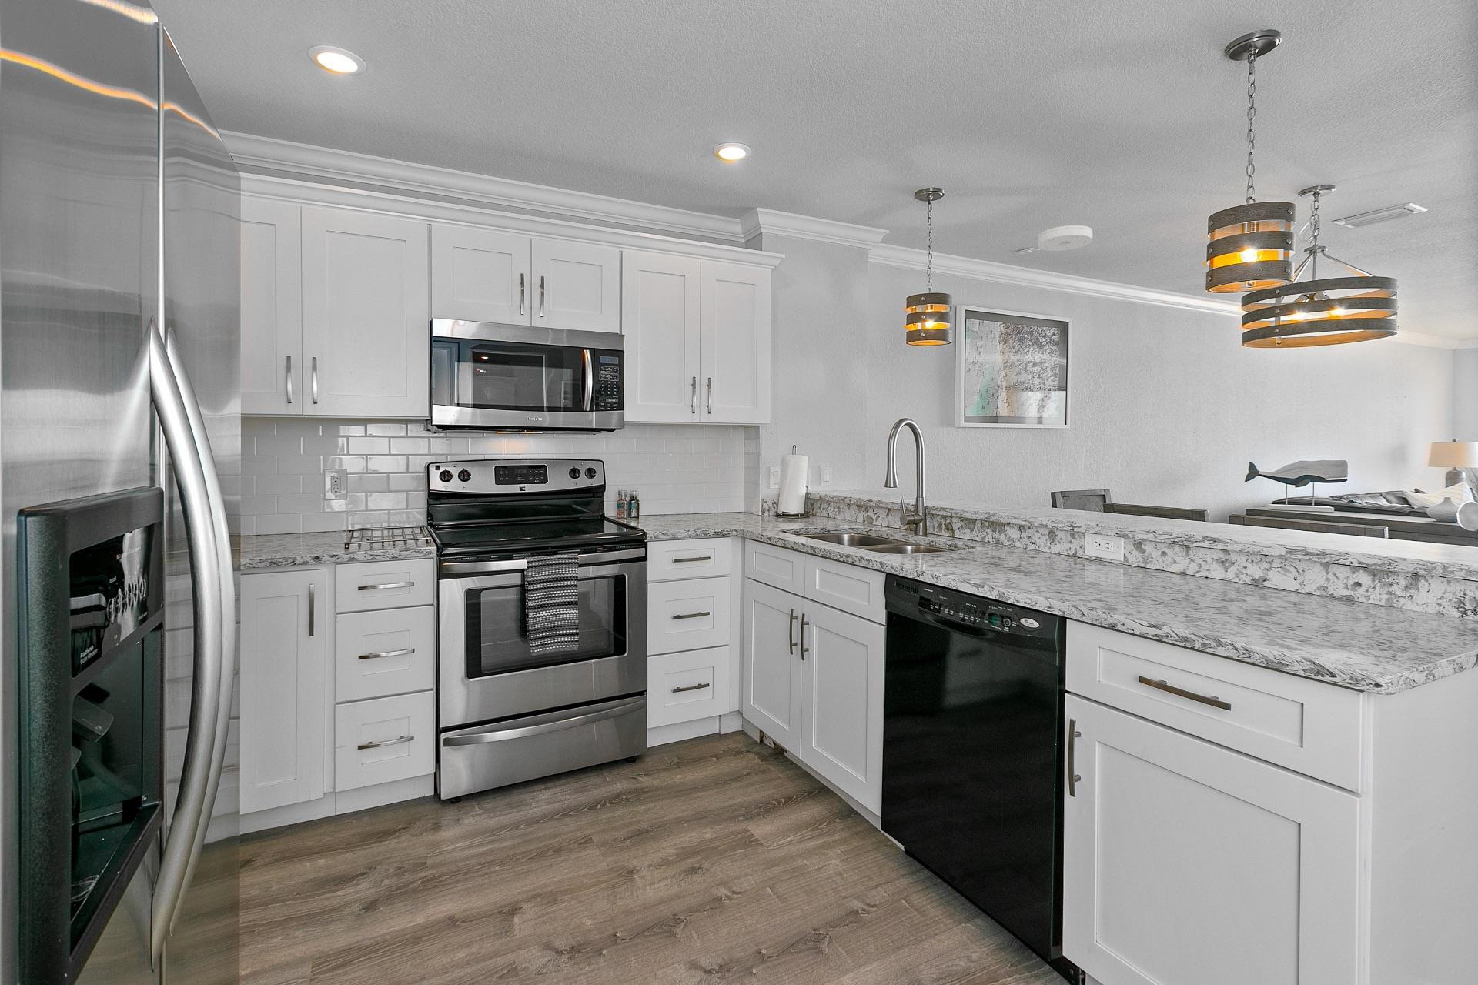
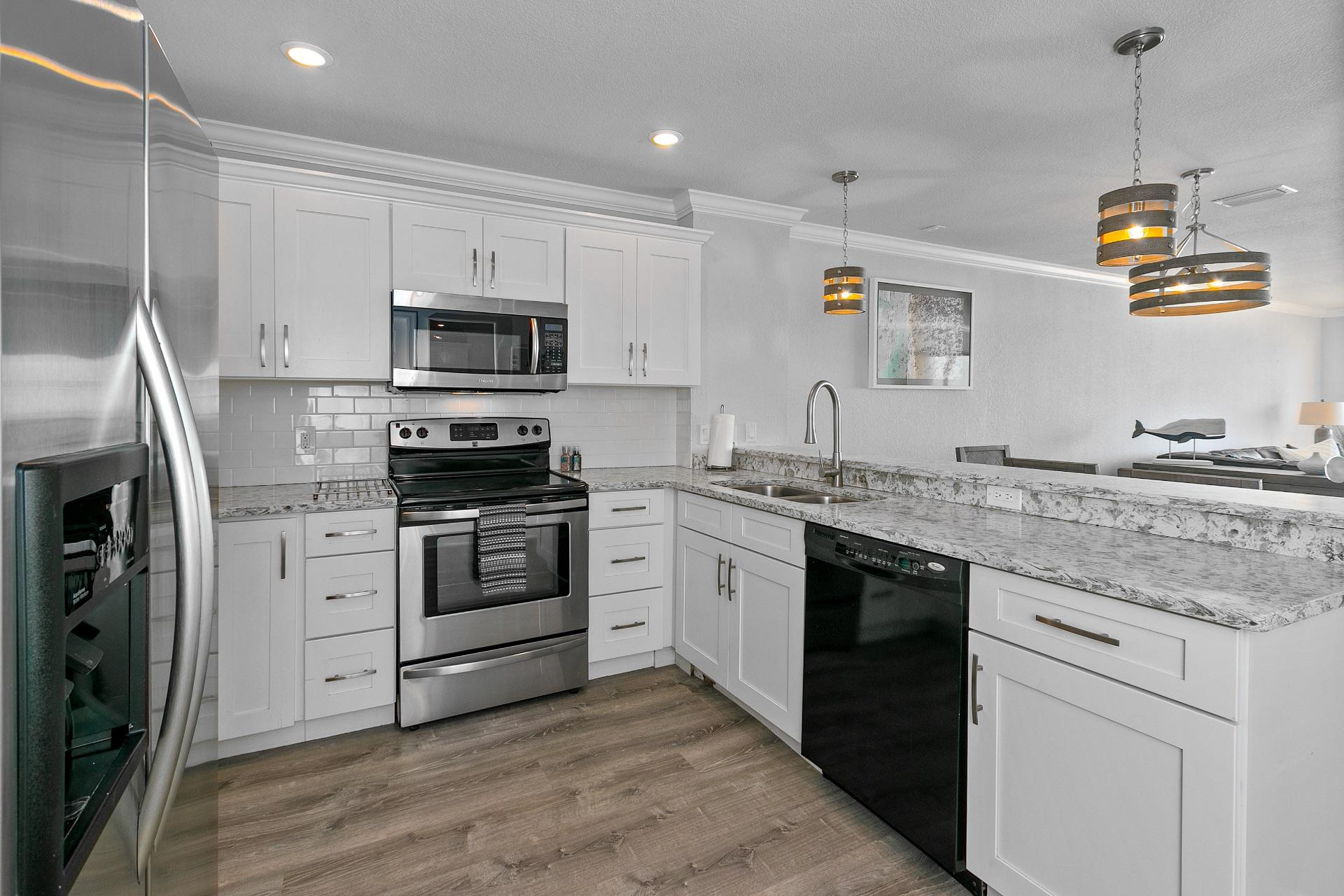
- smoke detector [1037,224,1093,252]
